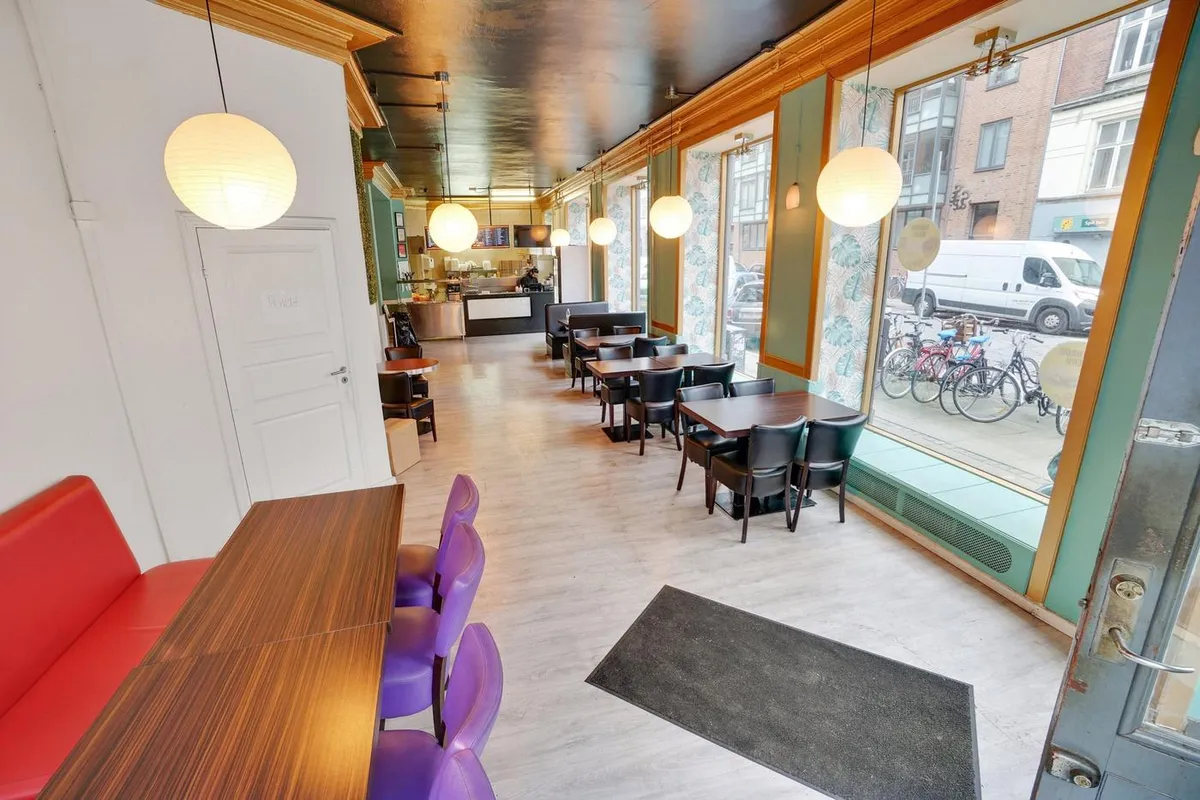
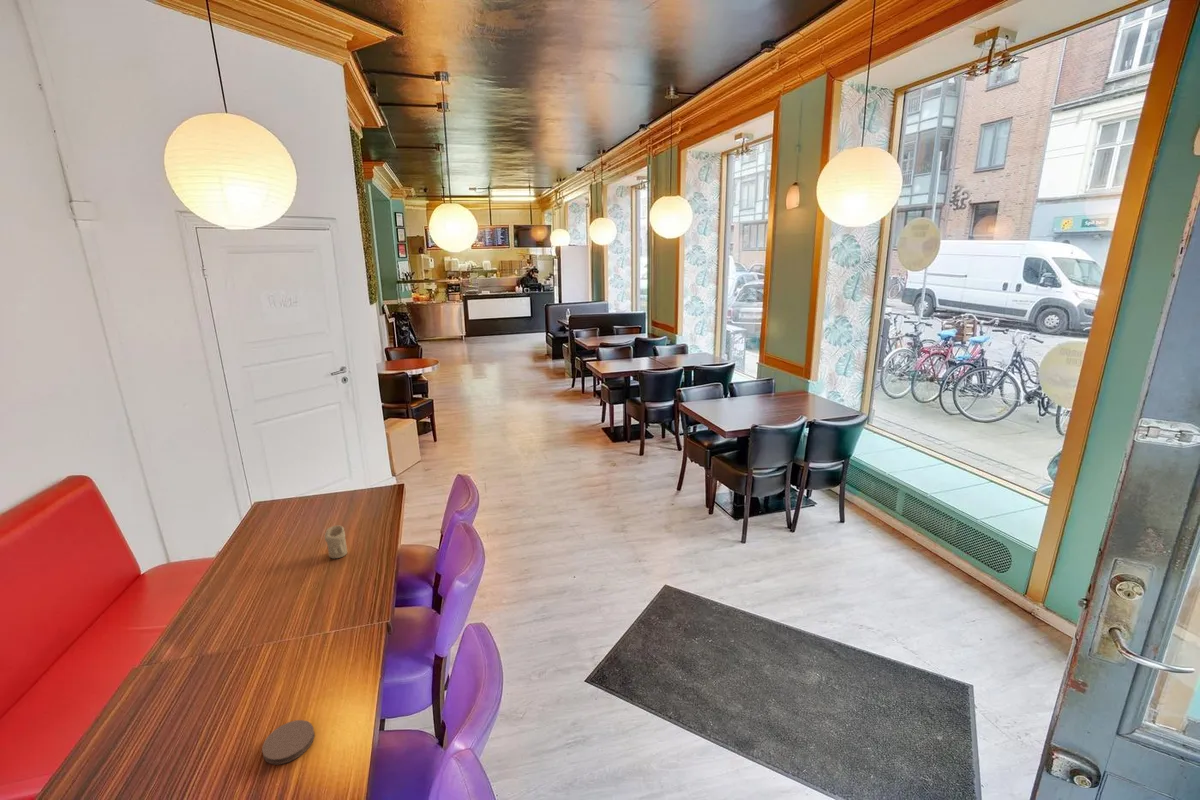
+ candle [324,525,348,559]
+ coaster [261,719,315,765]
